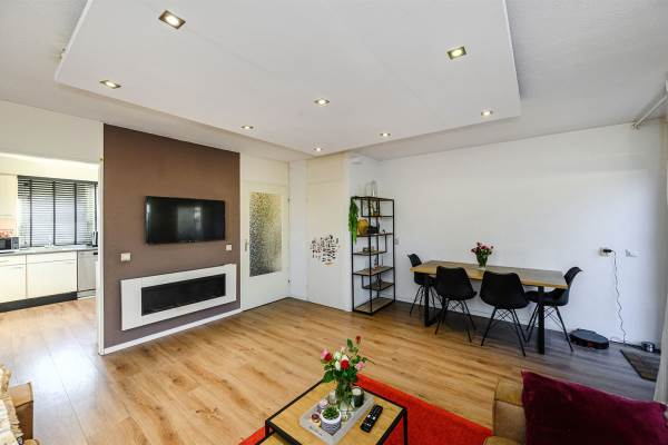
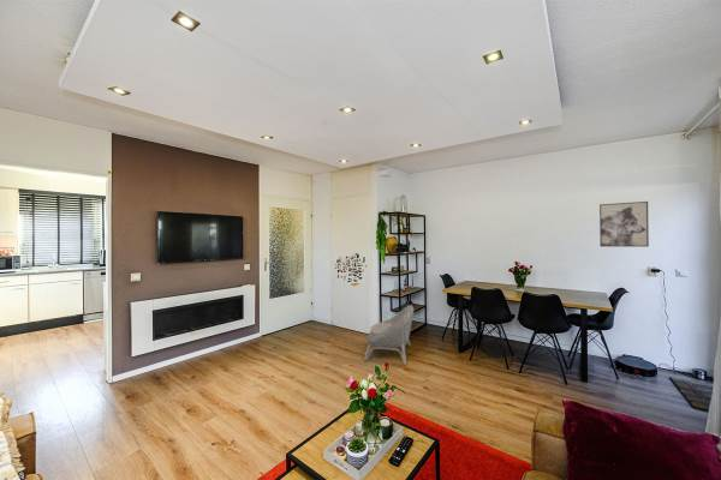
+ wall art [598,200,650,248]
+ armchair [363,304,415,366]
